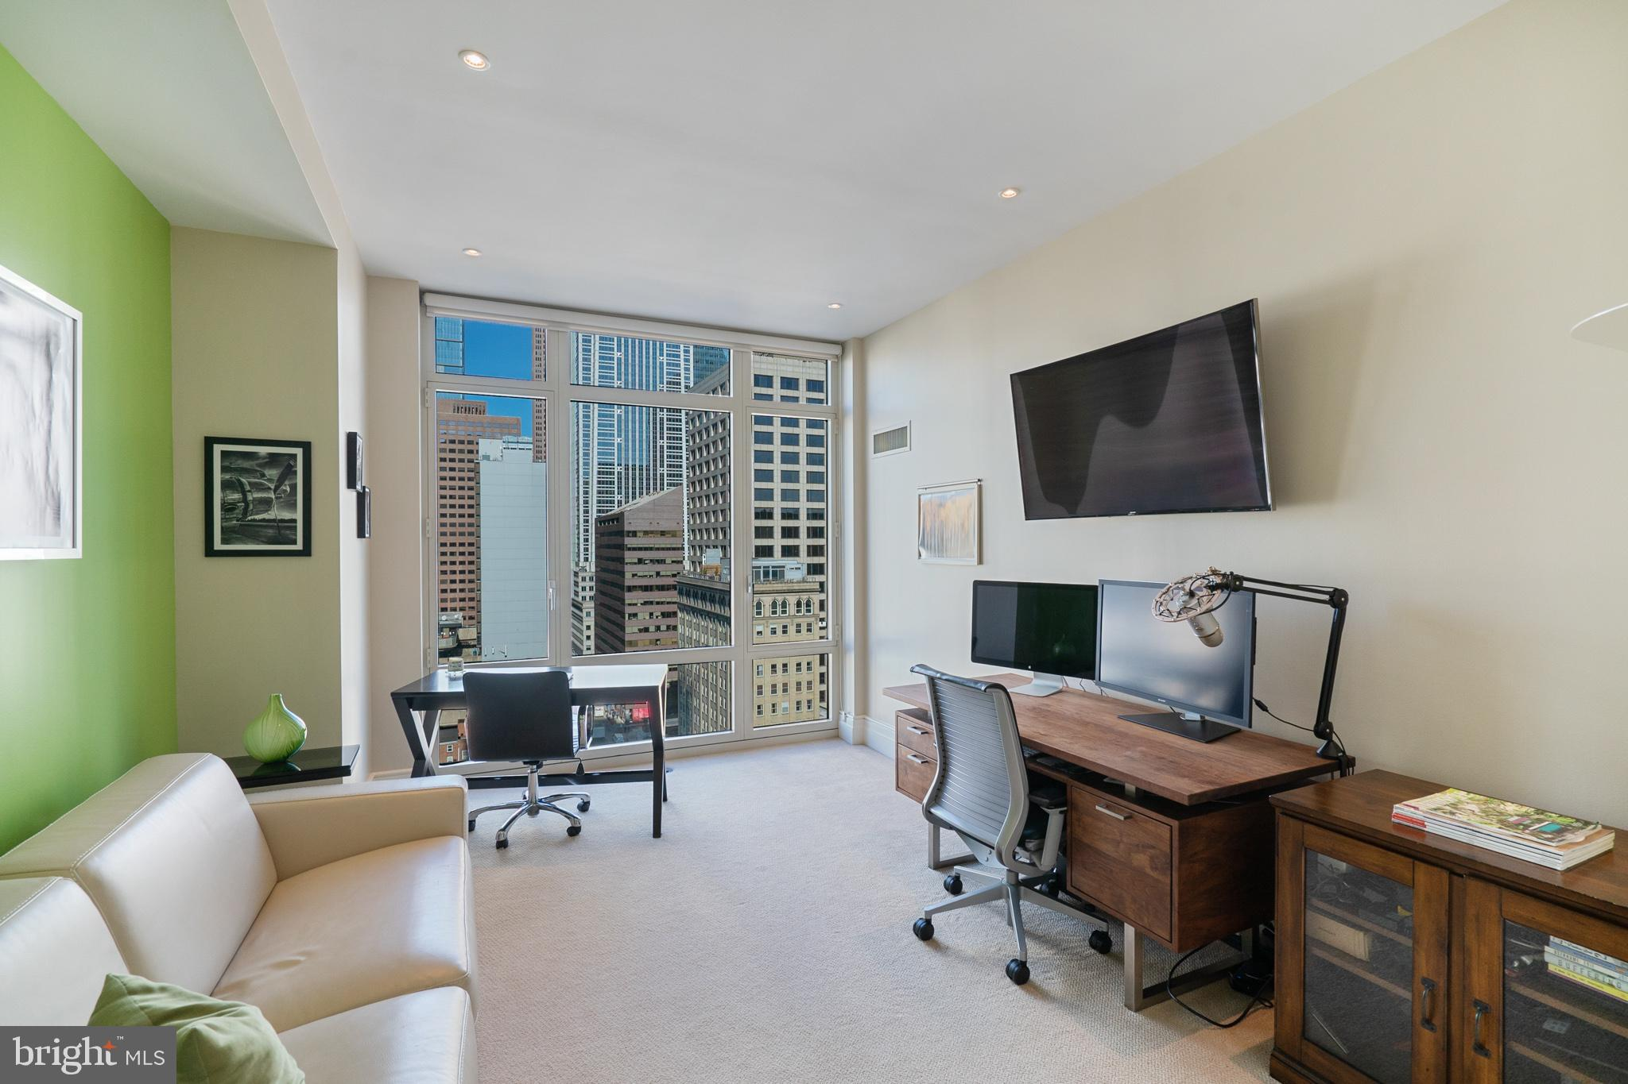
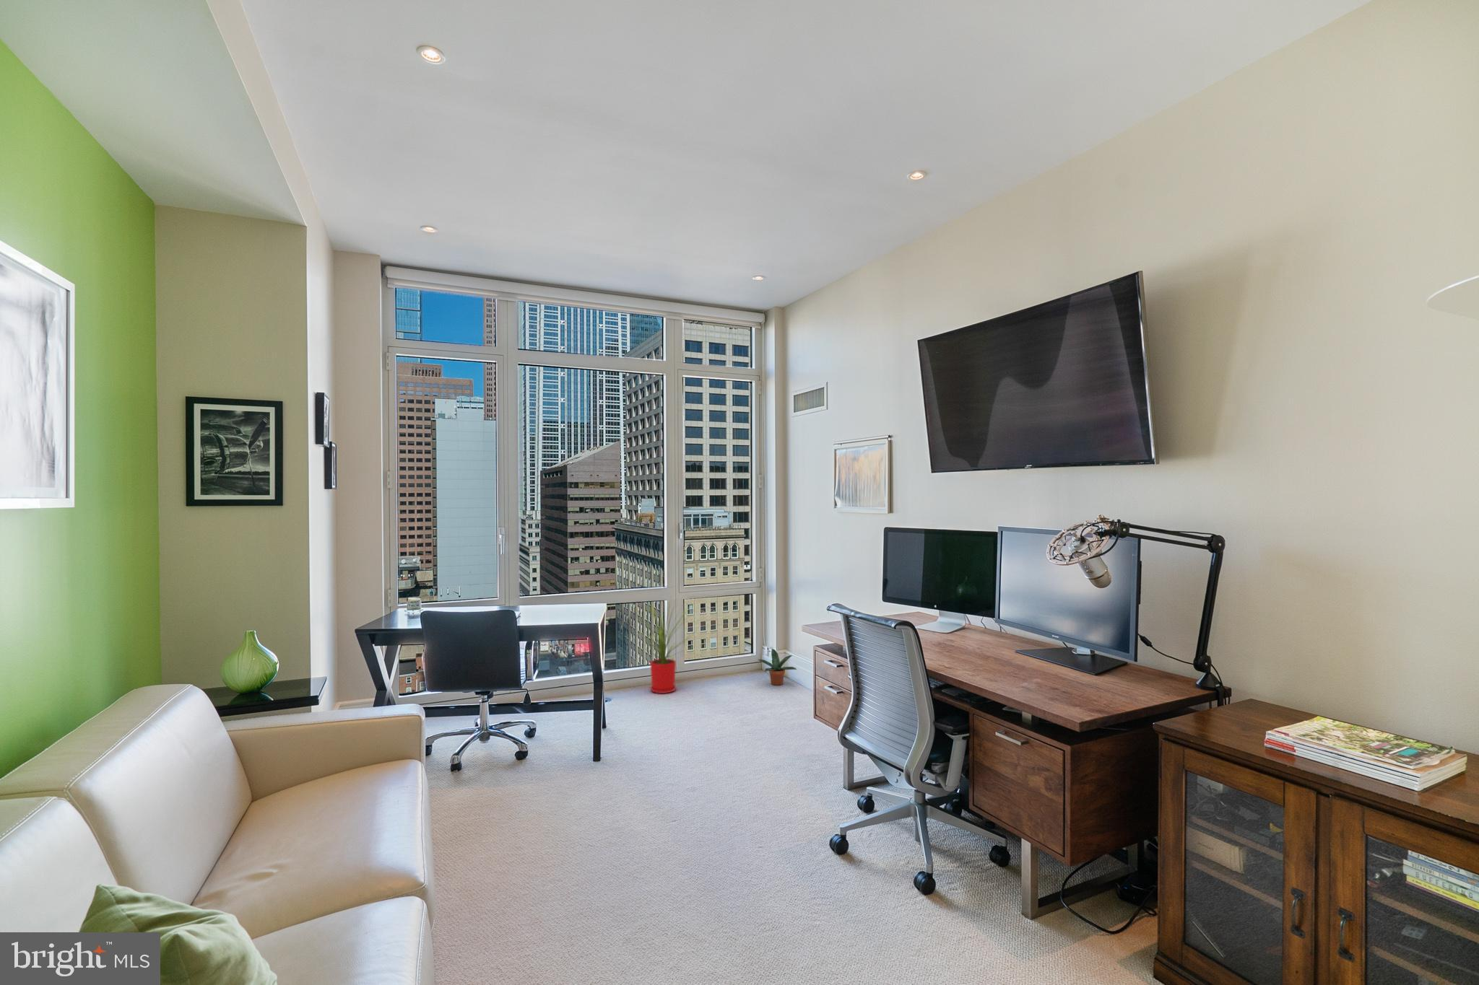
+ potted plant [757,648,797,686]
+ house plant [628,595,698,694]
